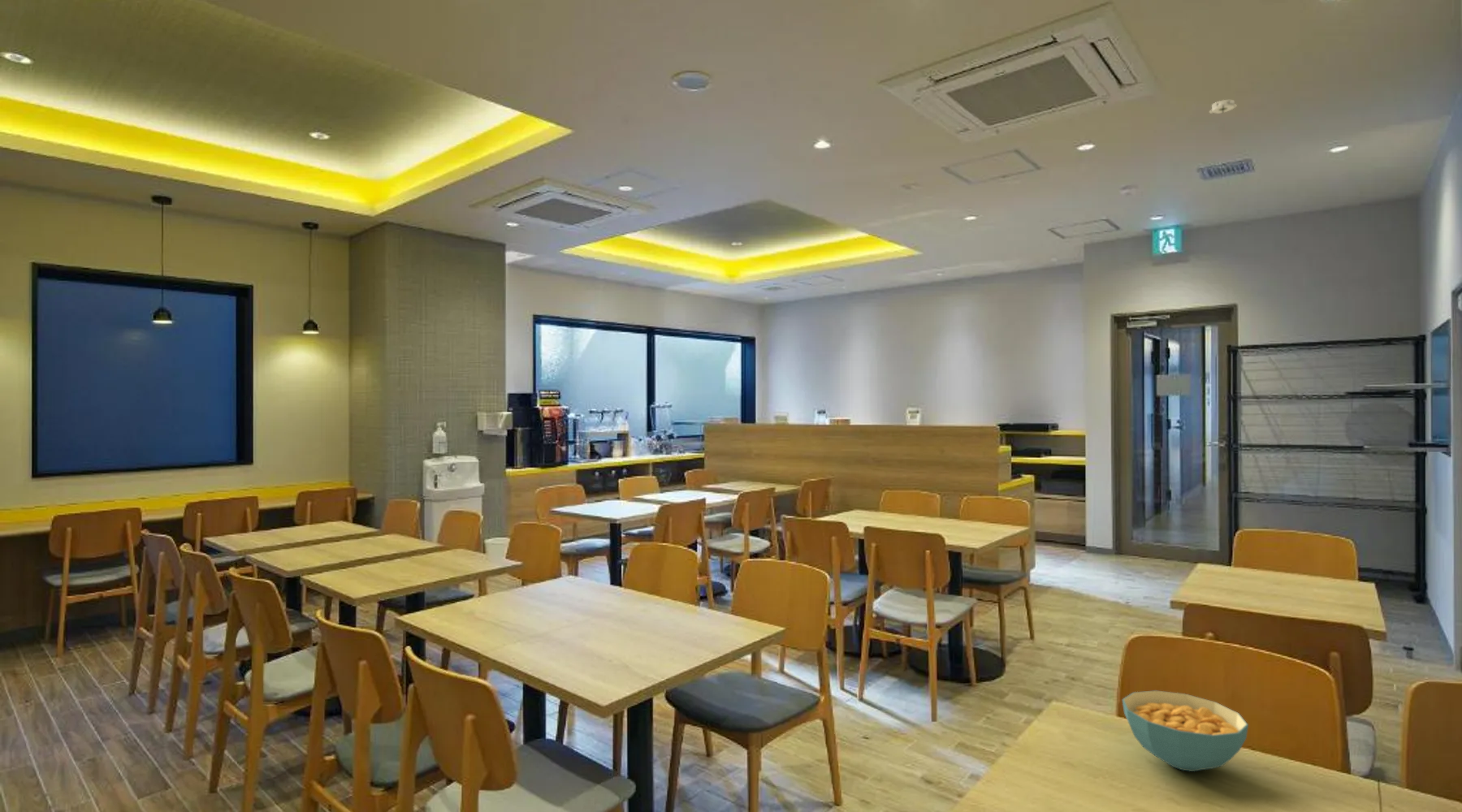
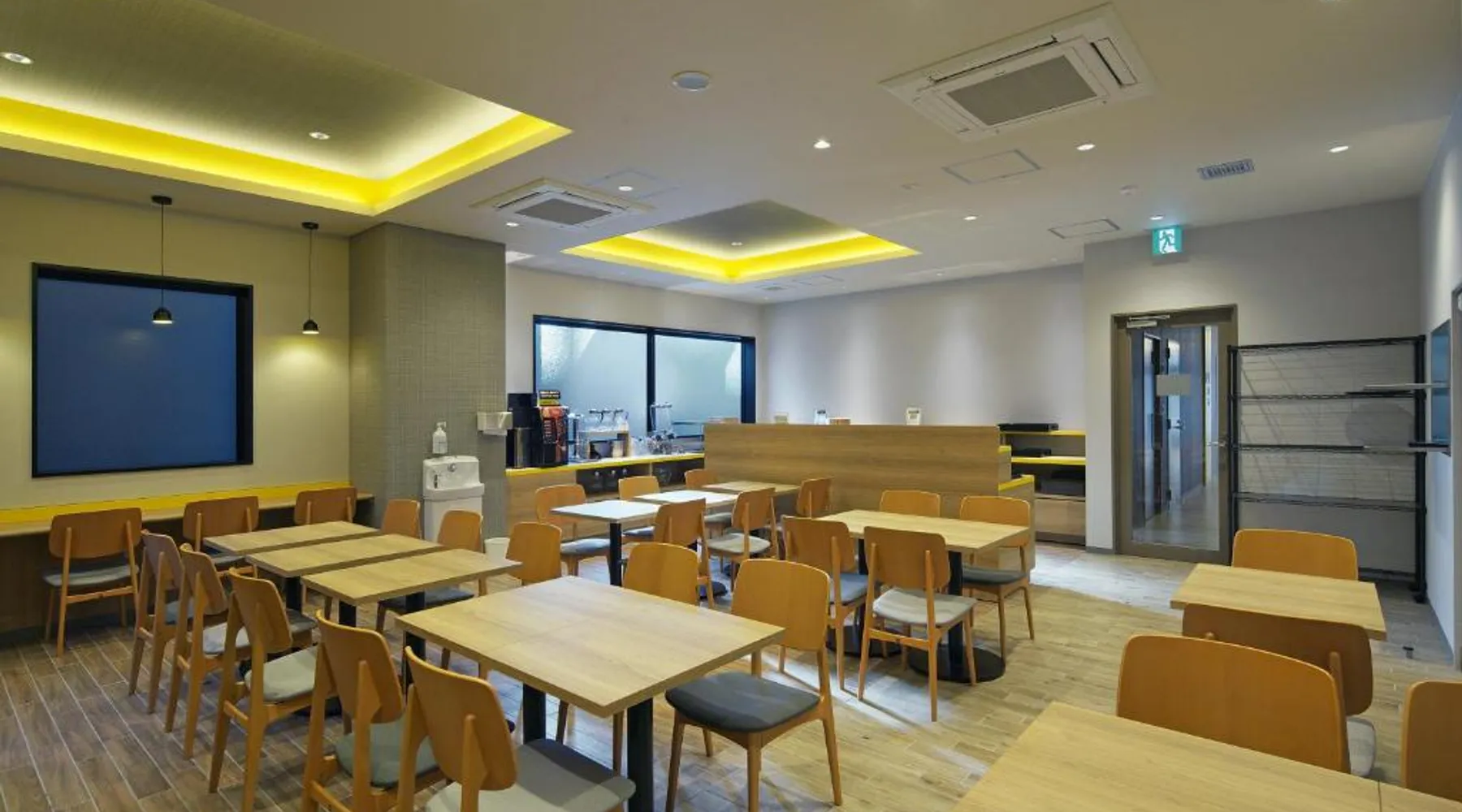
- cereal bowl [1122,689,1249,772]
- smoke detector [1208,99,1238,117]
